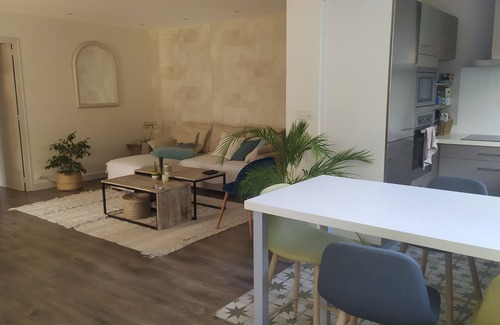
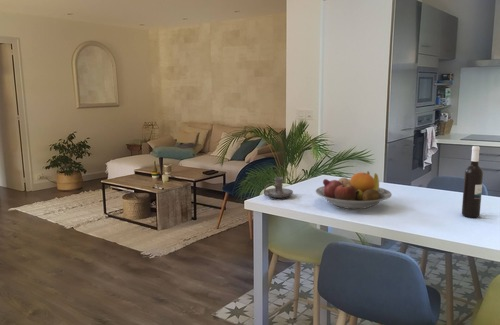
+ fruit bowl [315,170,393,210]
+ wine bottle [461,145,484,219]
+ candle holder [263,176,294,199]
